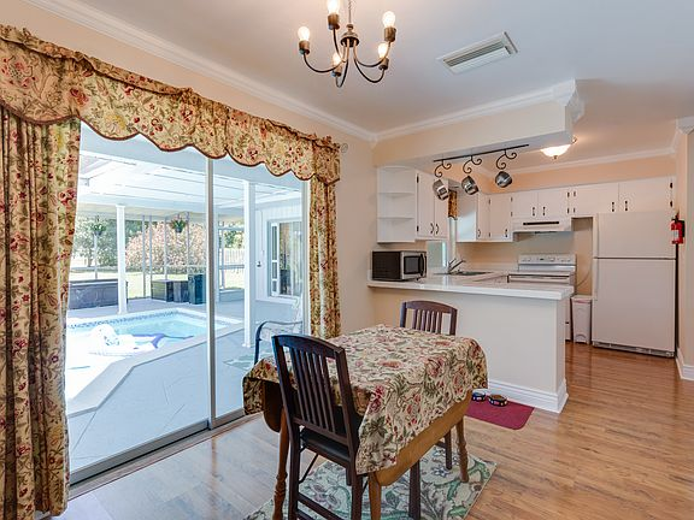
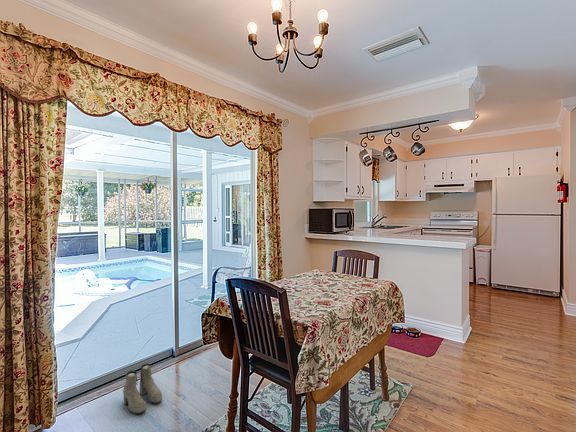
+ boots [122,363,163,414]
